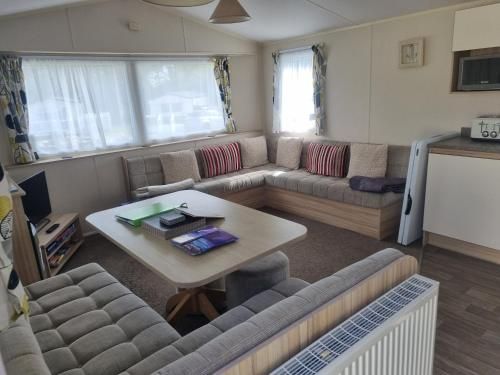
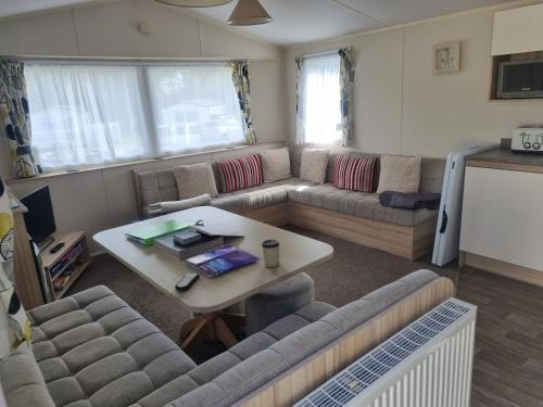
+ cup [261,239,280,268]
+ remote control [174,271,201,292]
